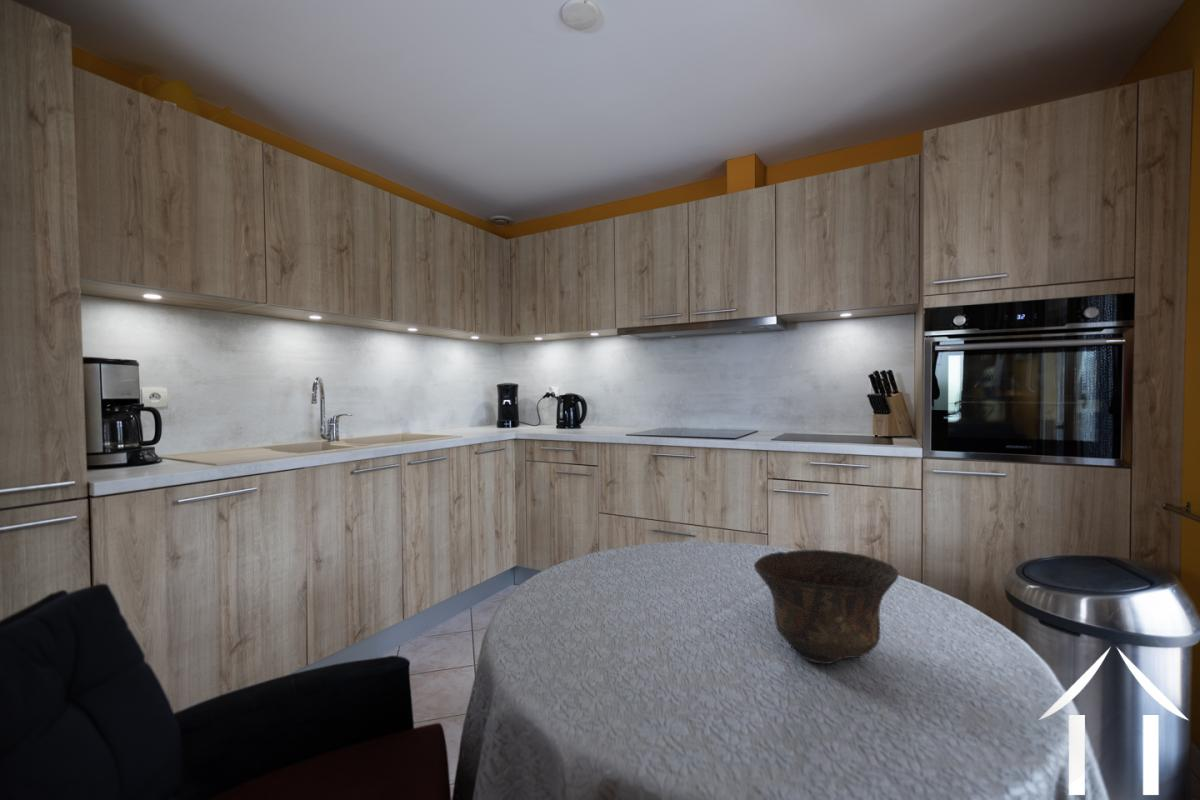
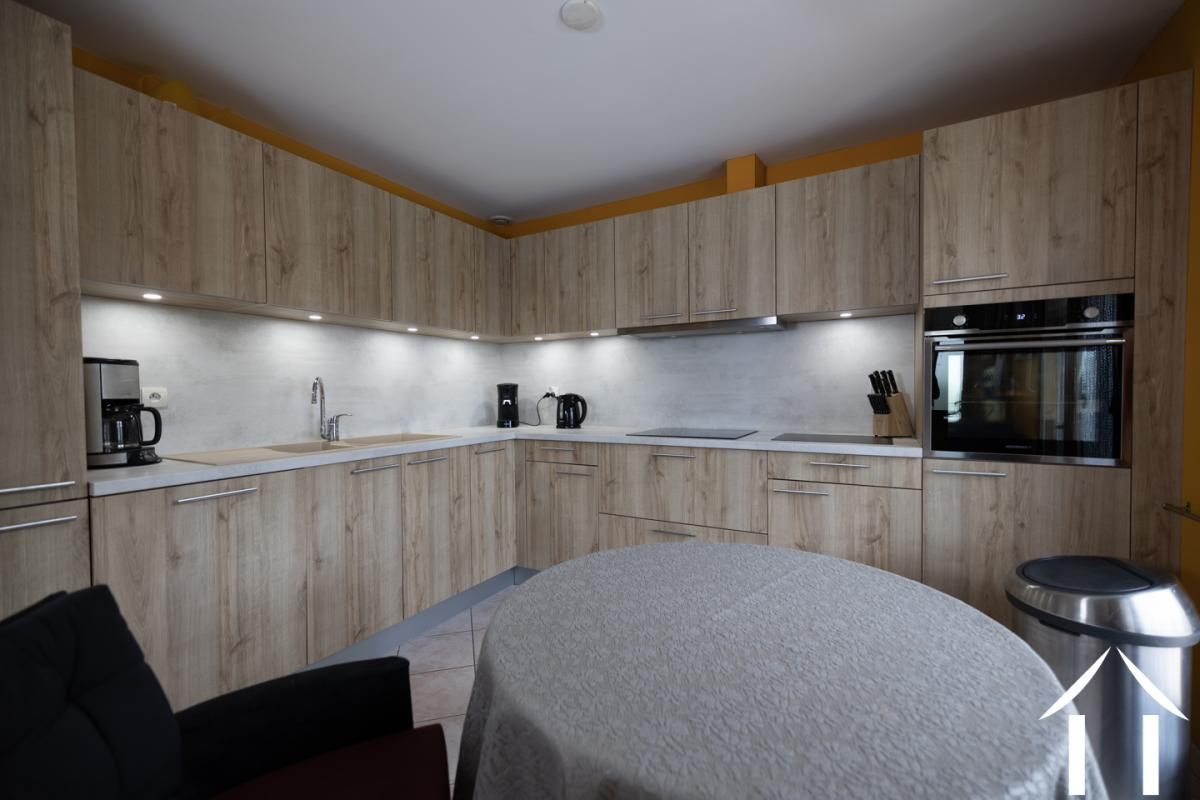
- bowl [753,549,900,665]
